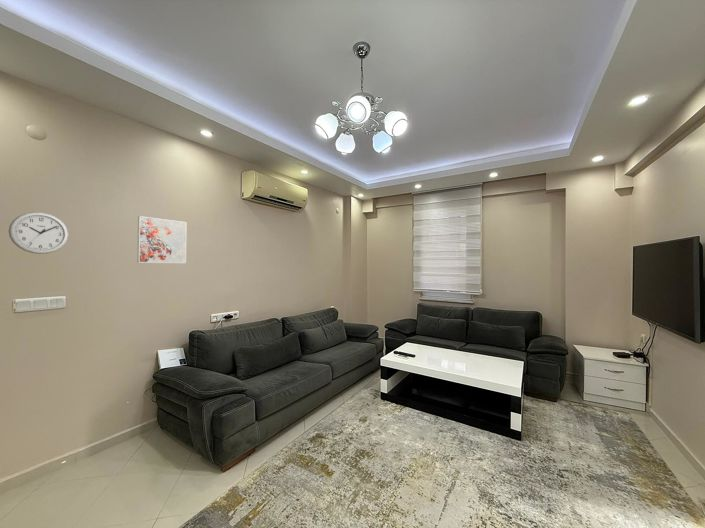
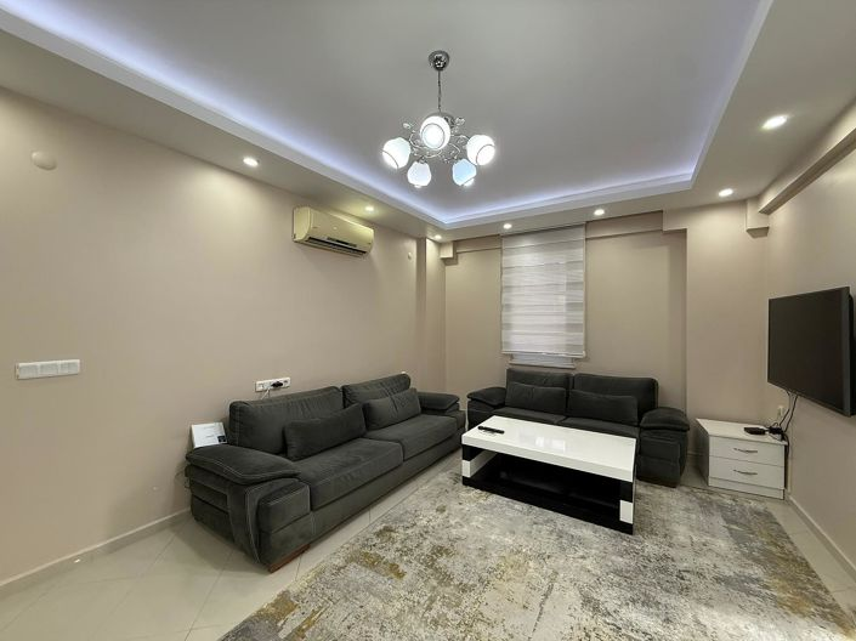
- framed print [136,215,187,264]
- wall clock [8,211,70,255]
